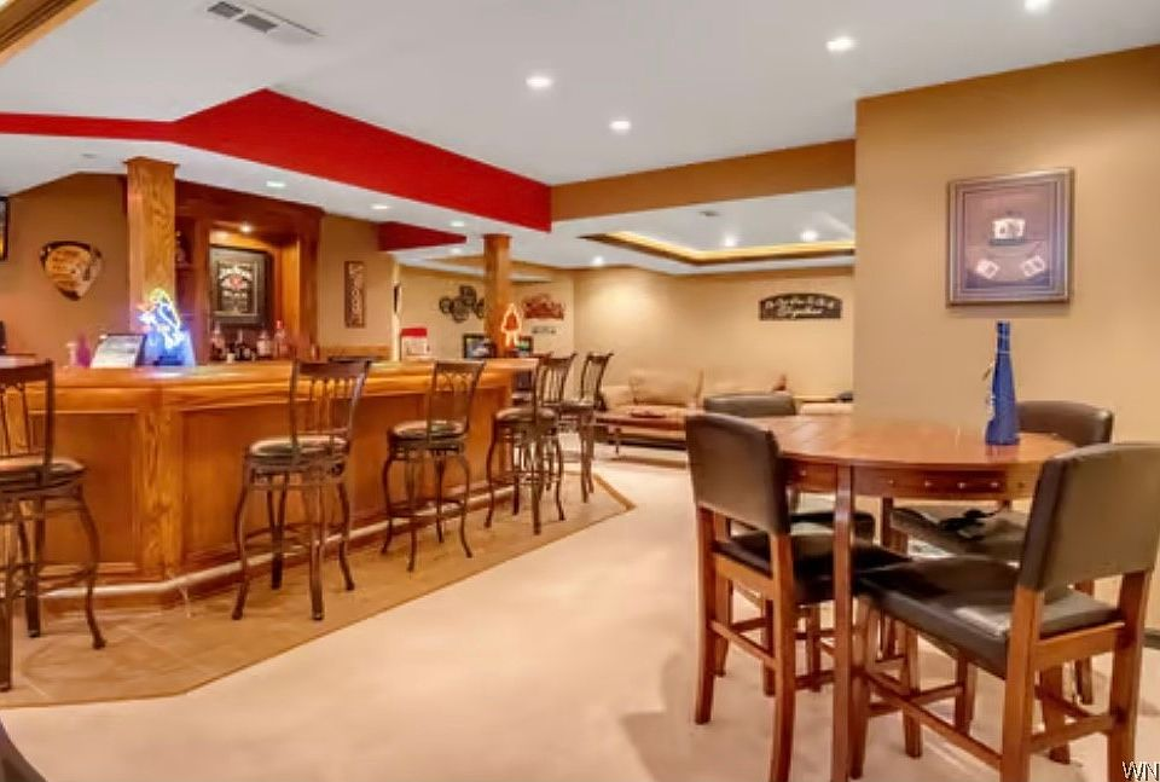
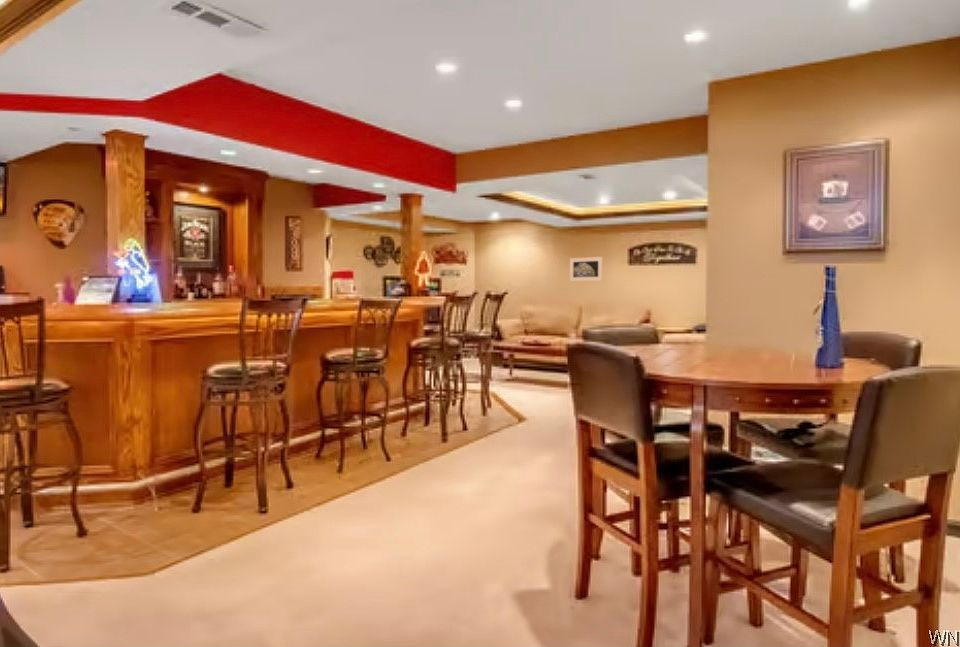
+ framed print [569,256,603,282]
